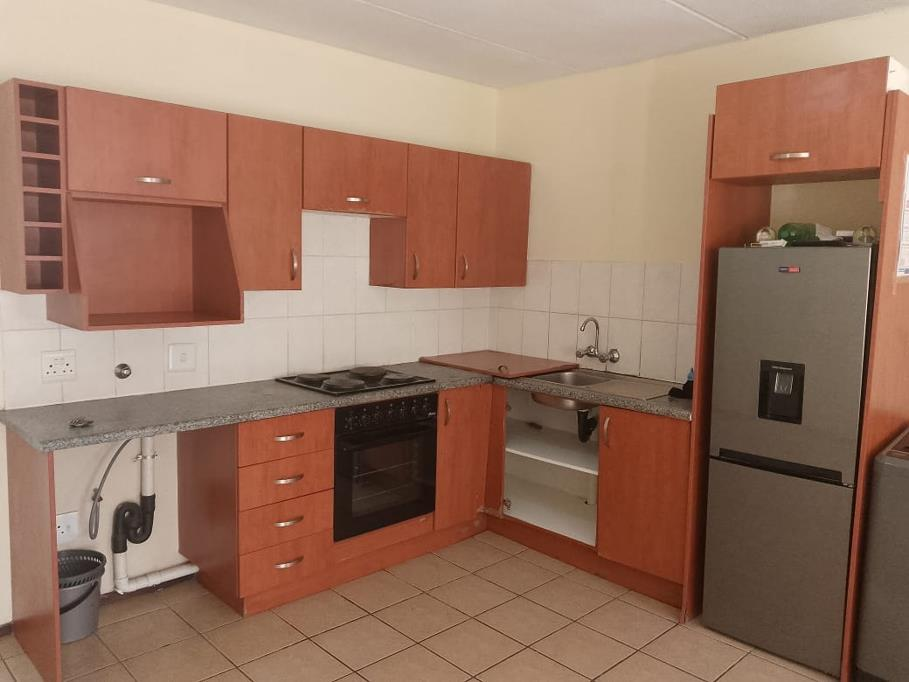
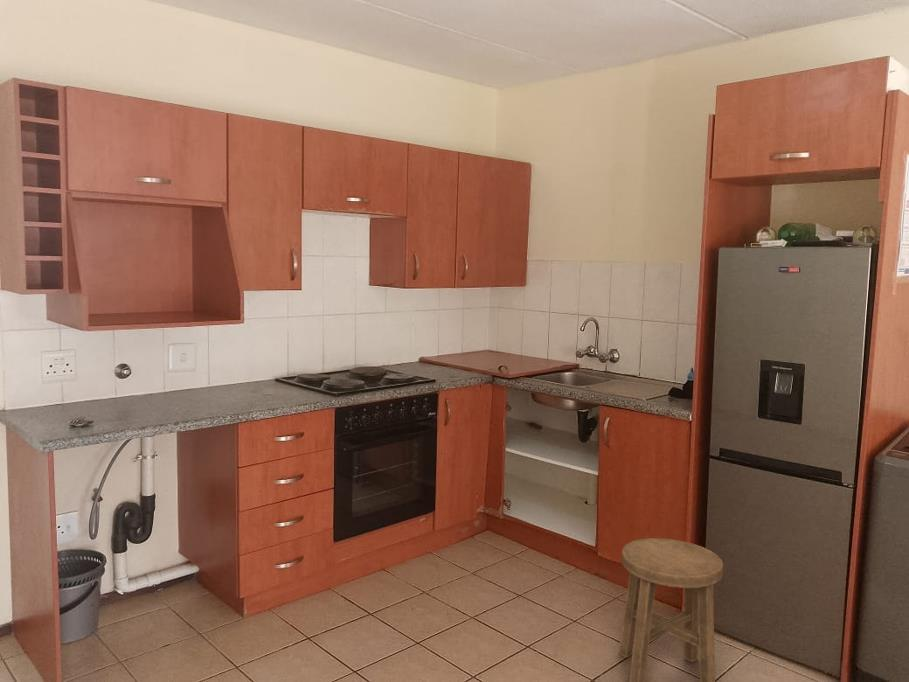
+ stool [618,537,724,682]
